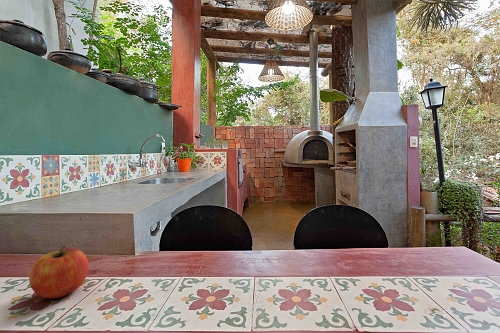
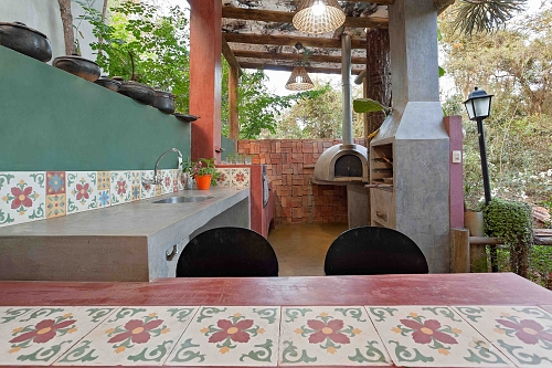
- fruit [28,245,90,299]
